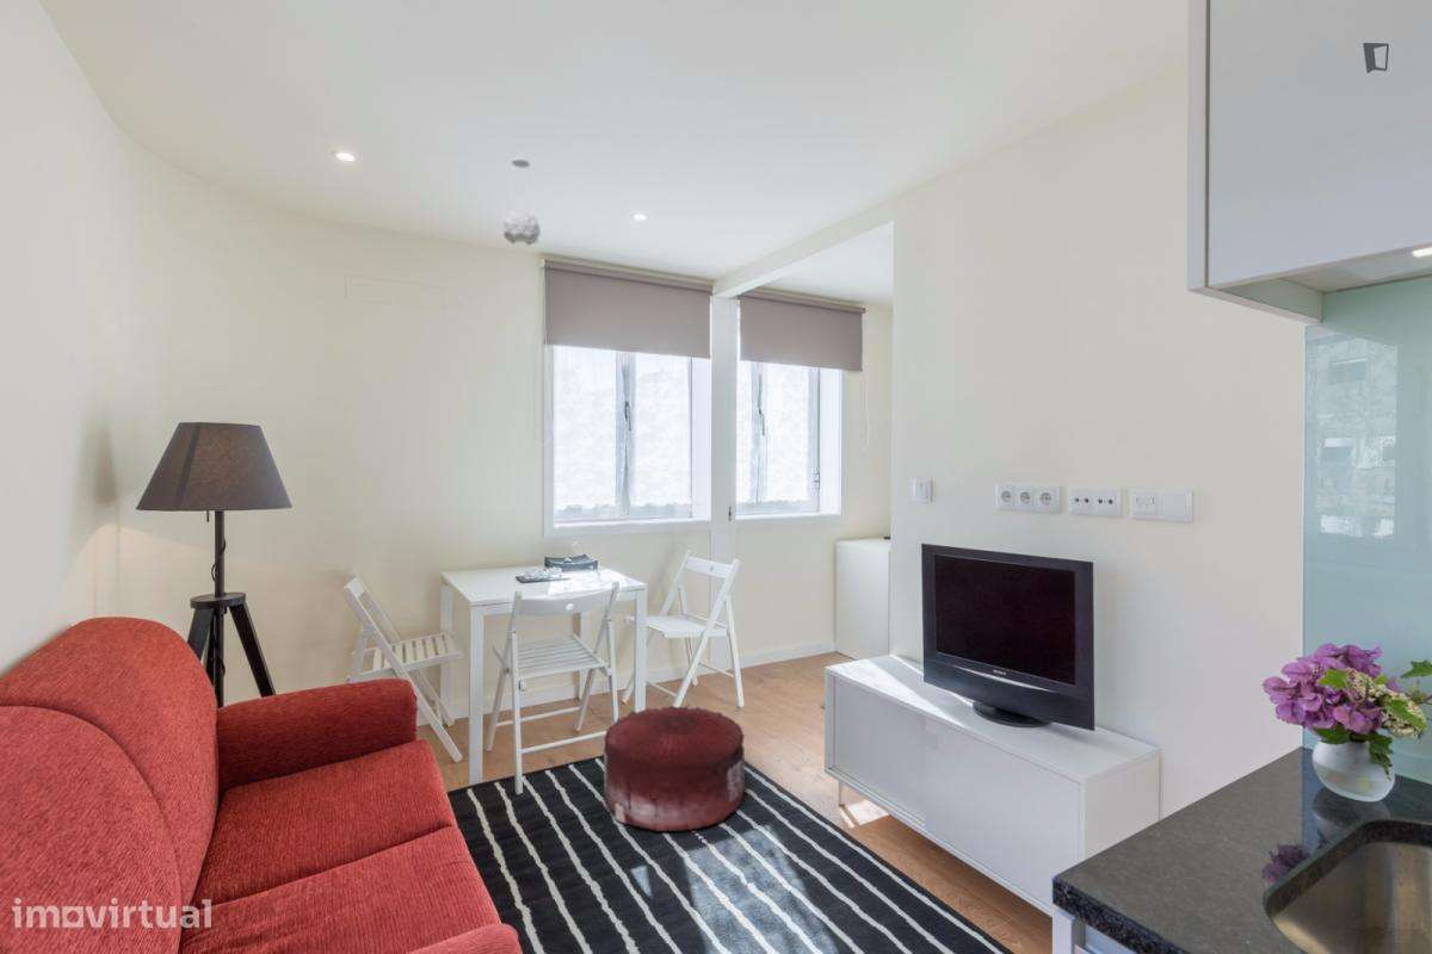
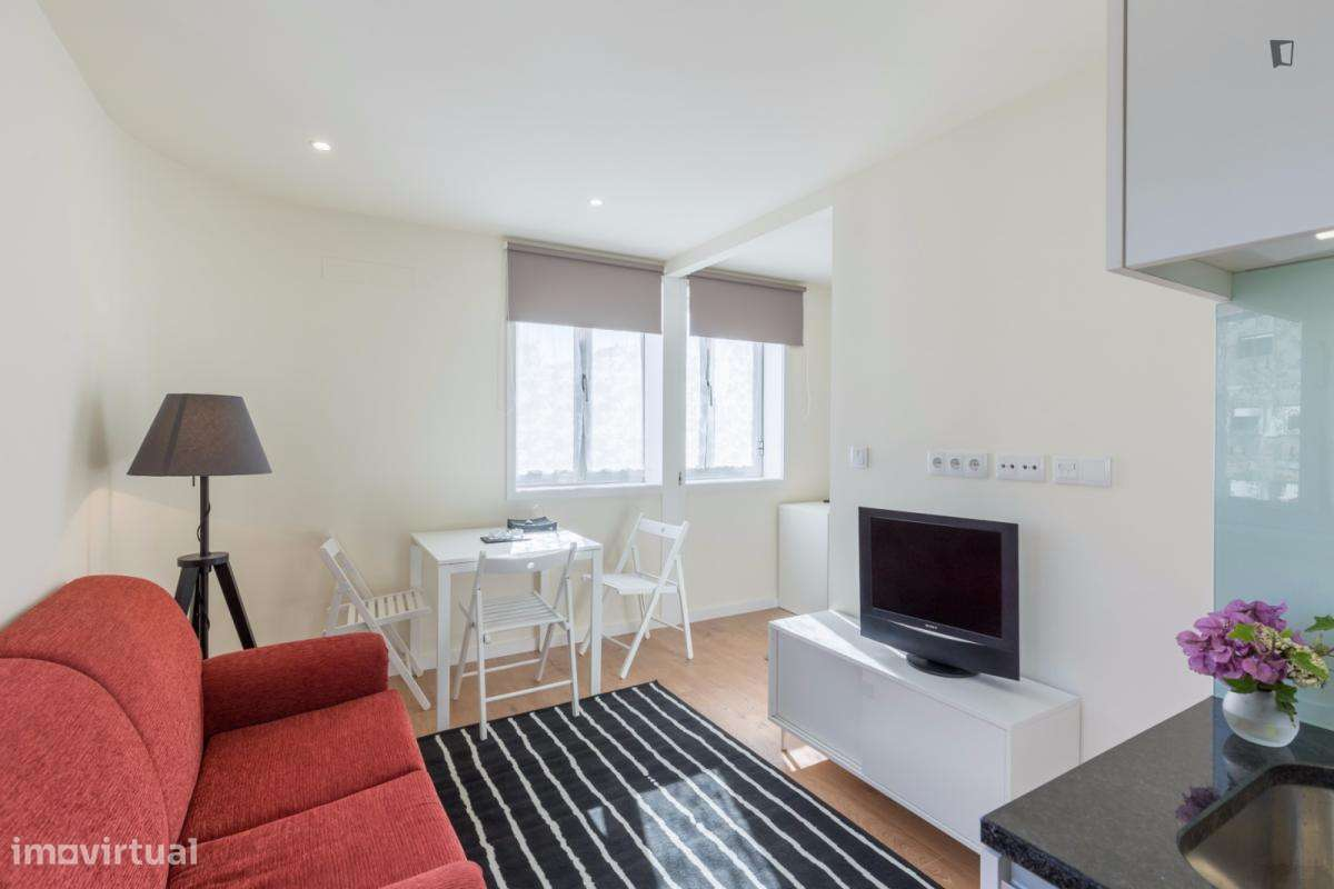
- pendant light [500,156,542,247]
- pouf [601,704,748,832]
